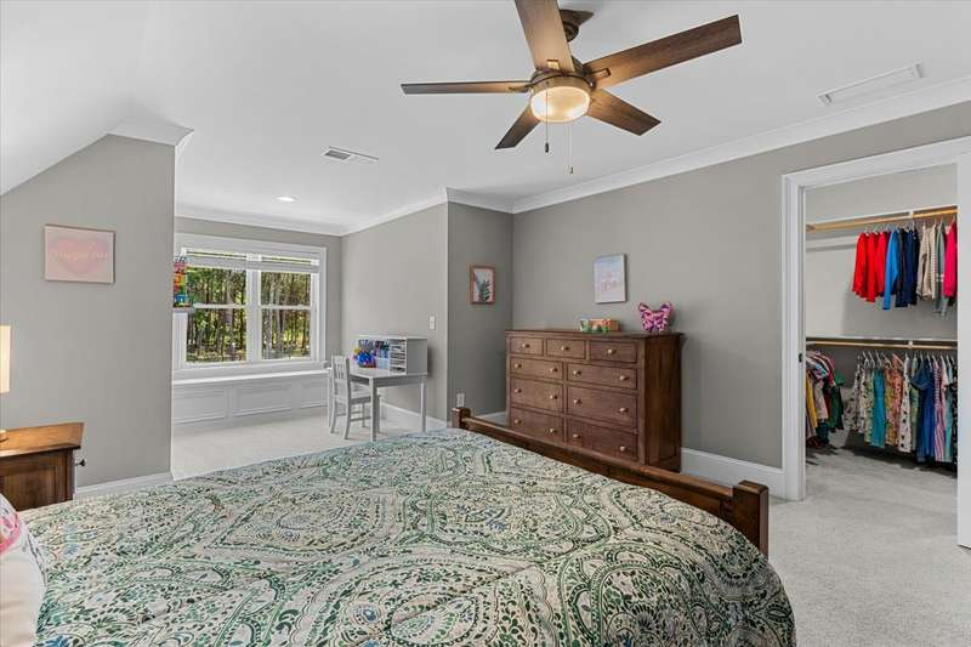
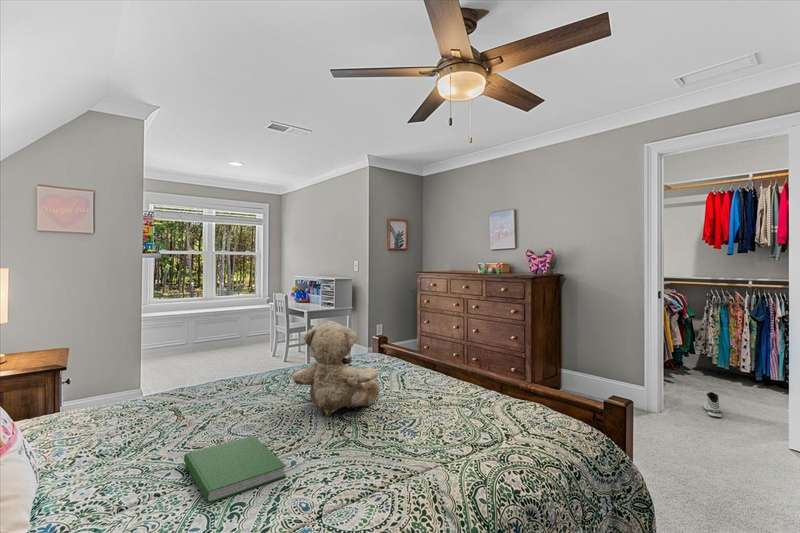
+ sneaker [703,391,723,419]
+ teddy bear [292,320,381,417]
+ hardcover book [183,435,287,504]
